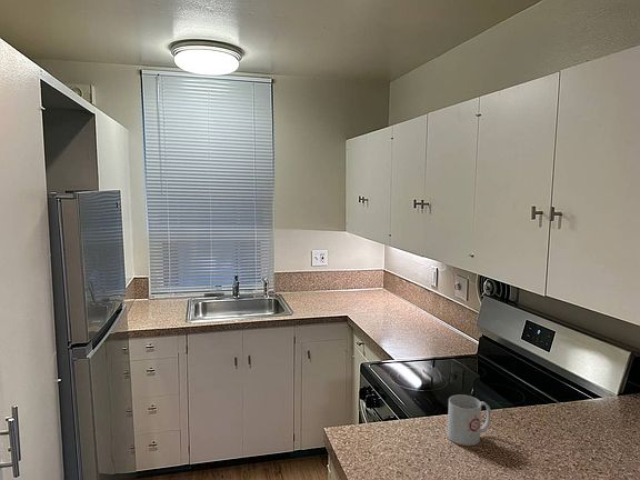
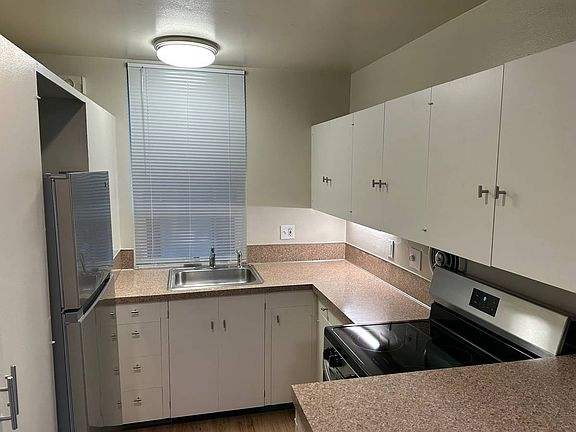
- mug [447,393,492,447]
